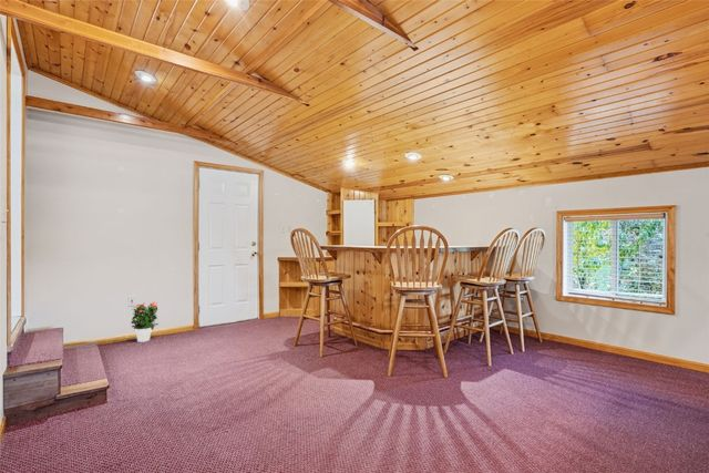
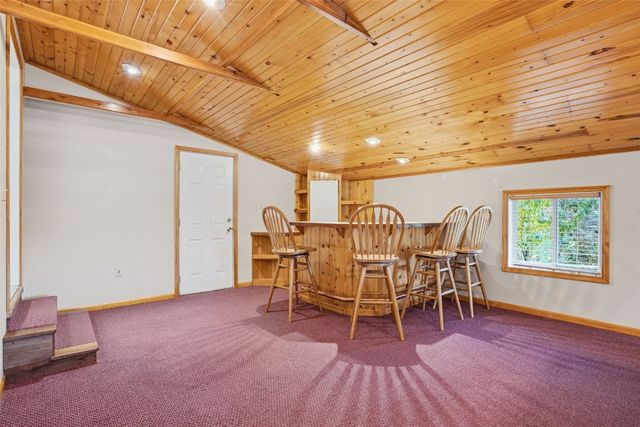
- potted flower [130,300,160,343]
